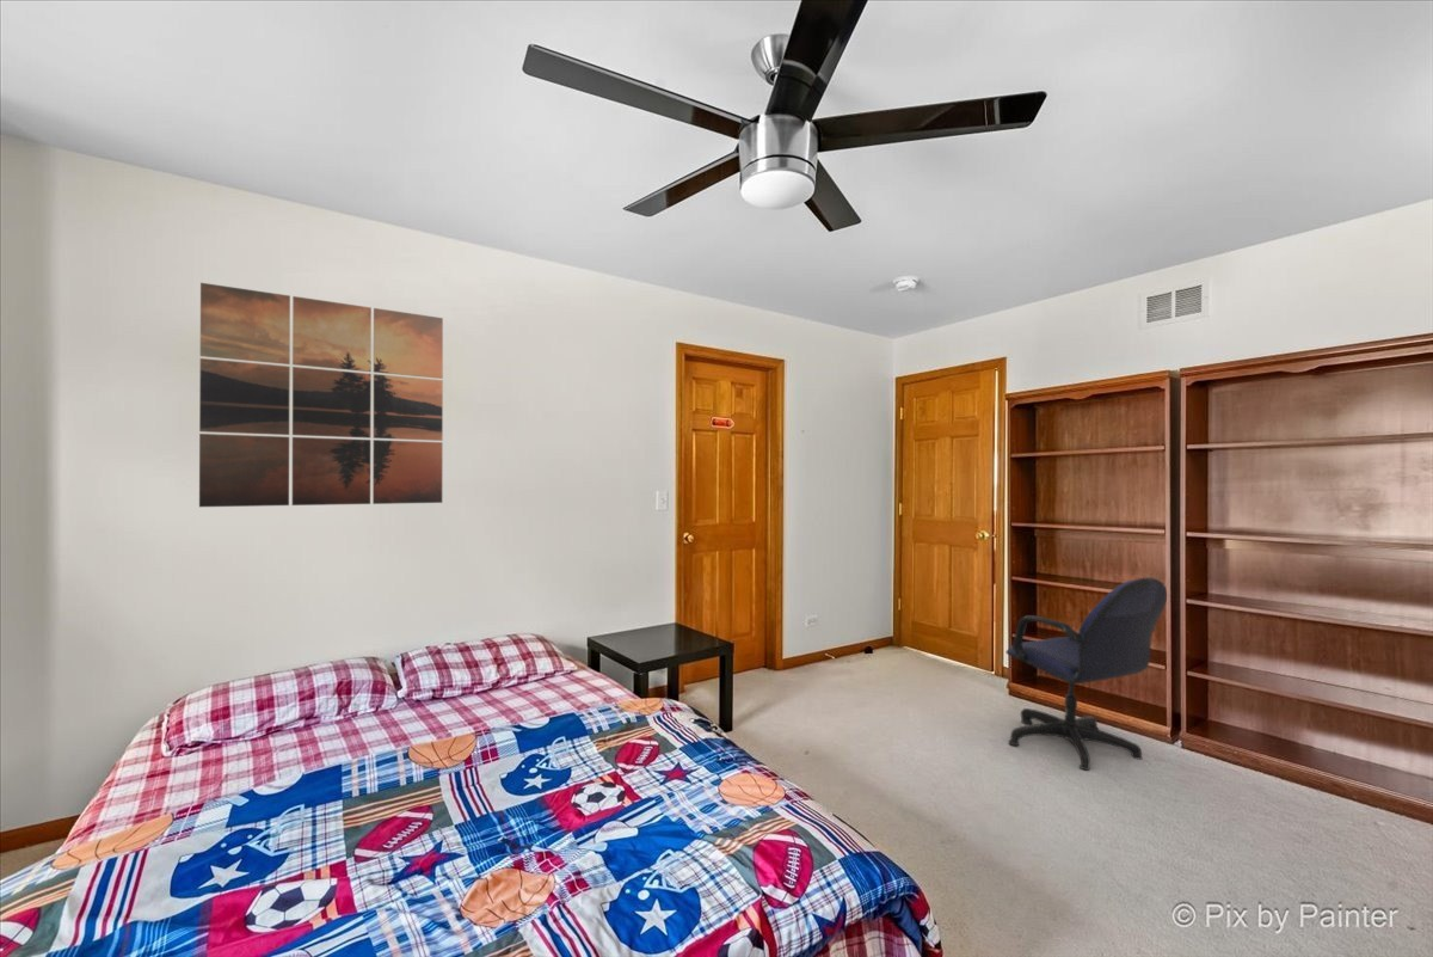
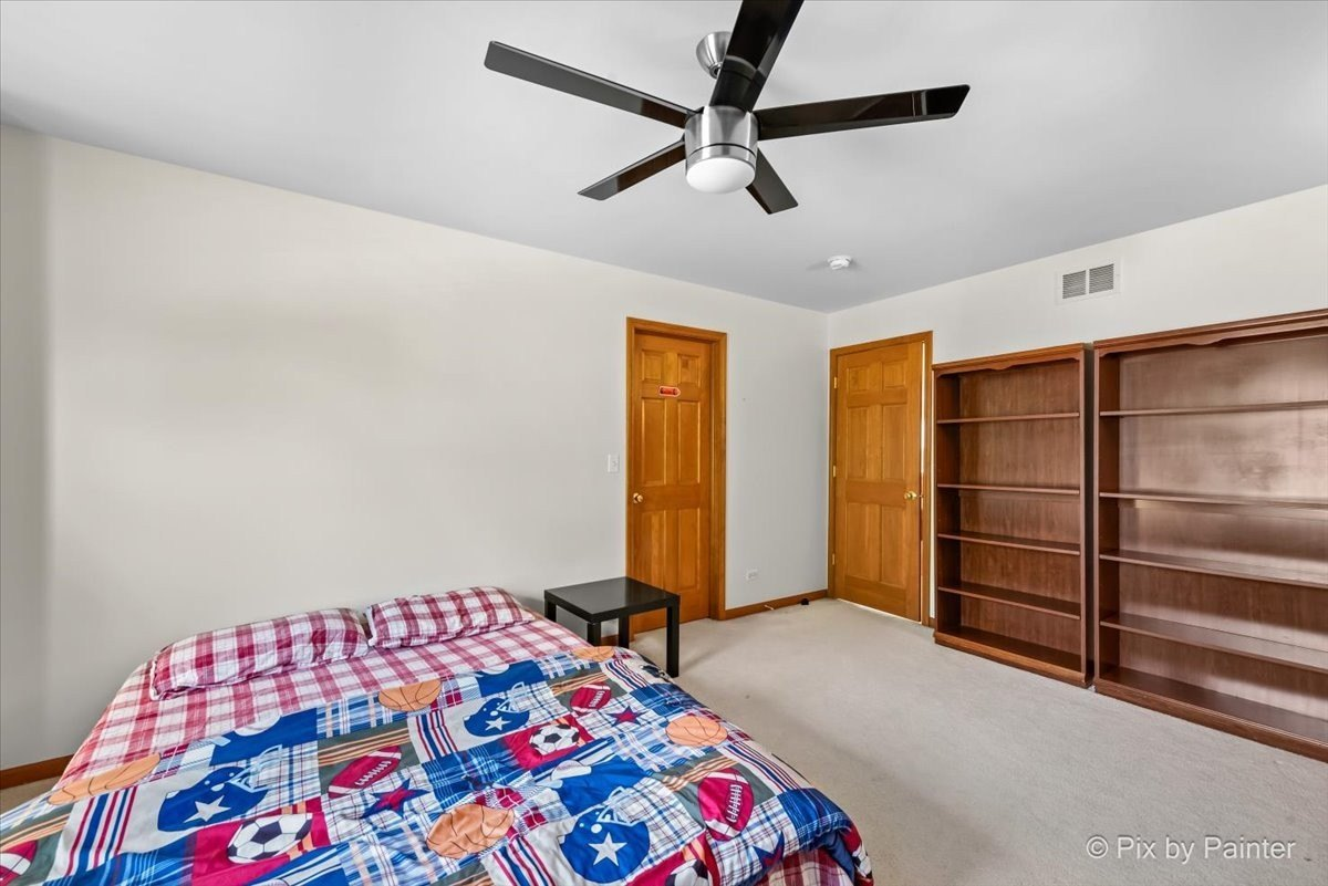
- office chair [1004,576,1168,771]
- wall art [198,282,444,508]
